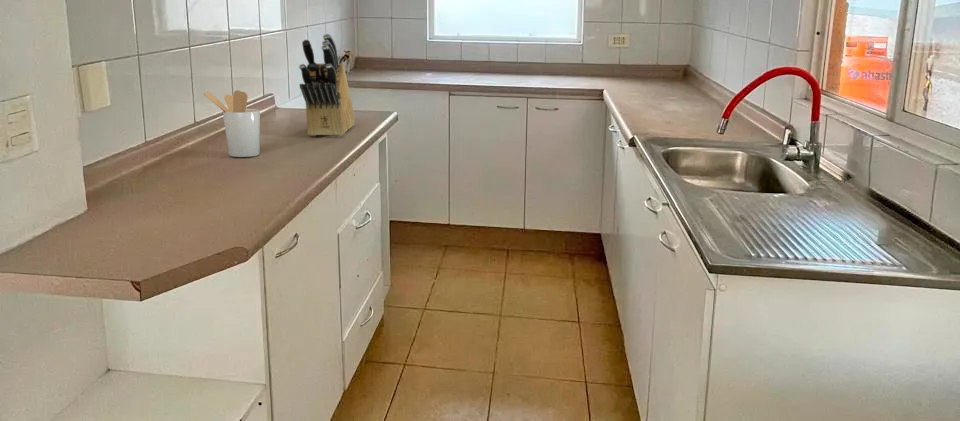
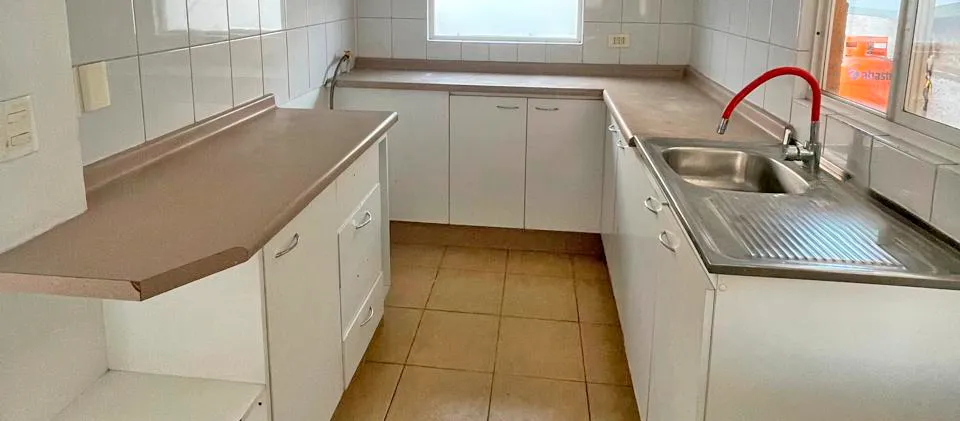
- utensil holder [202,89,261,158]
- knife block [298,33,356,137]
